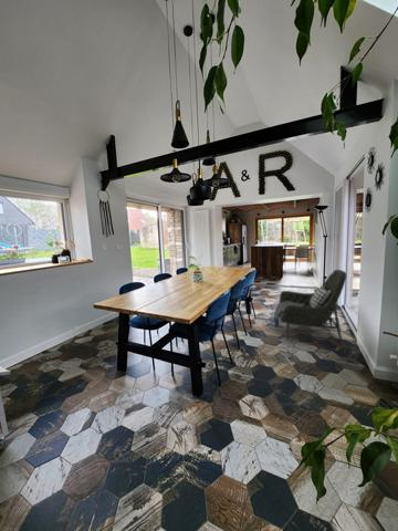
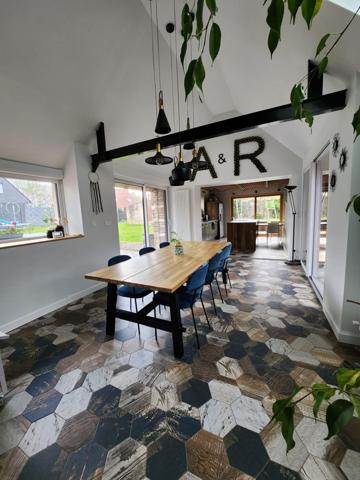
- armchair [272,269,347,342]
